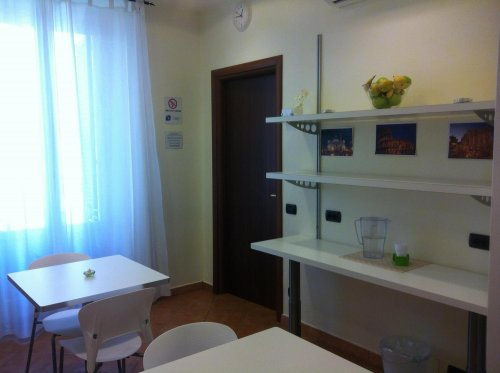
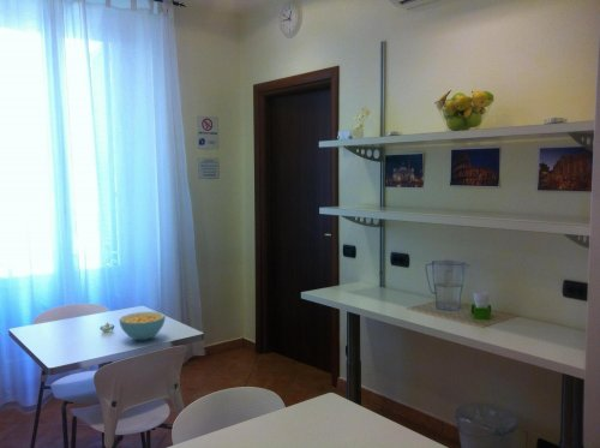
+ cereal bowl [118,311,167,341]
